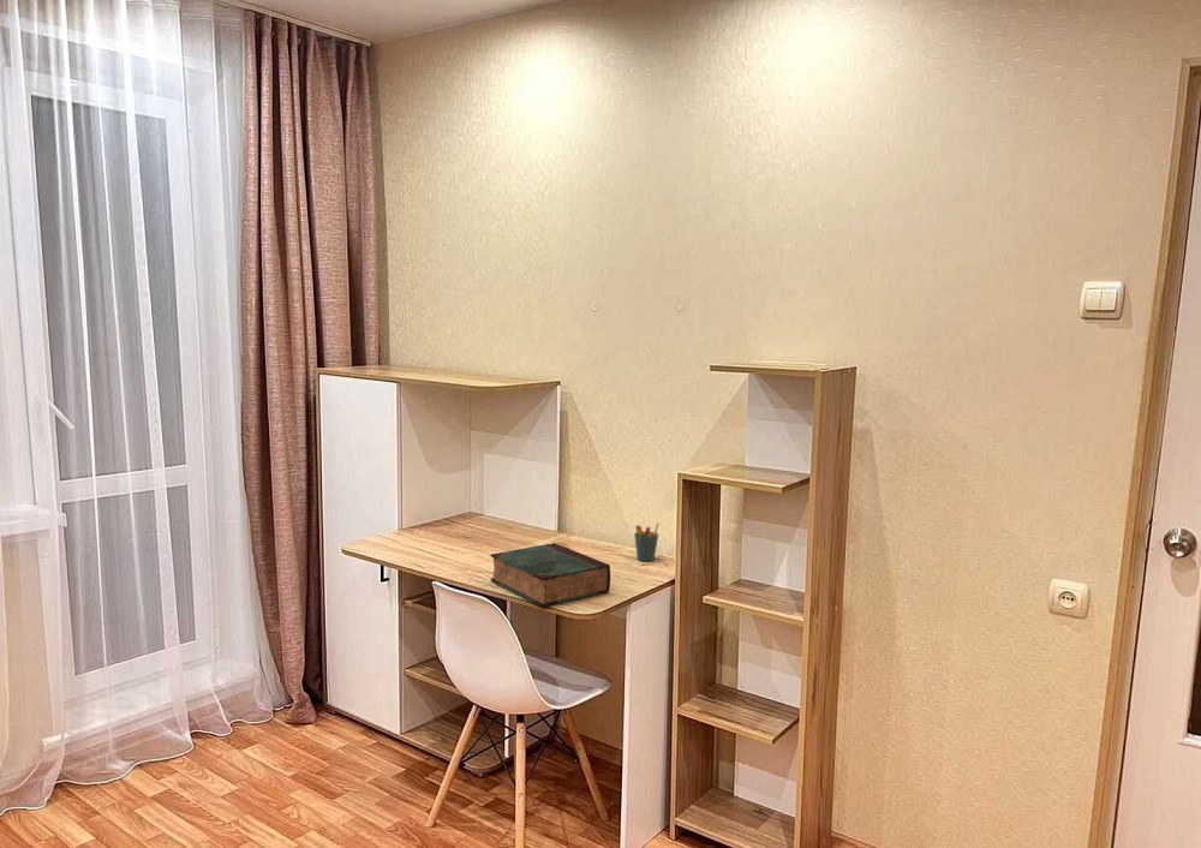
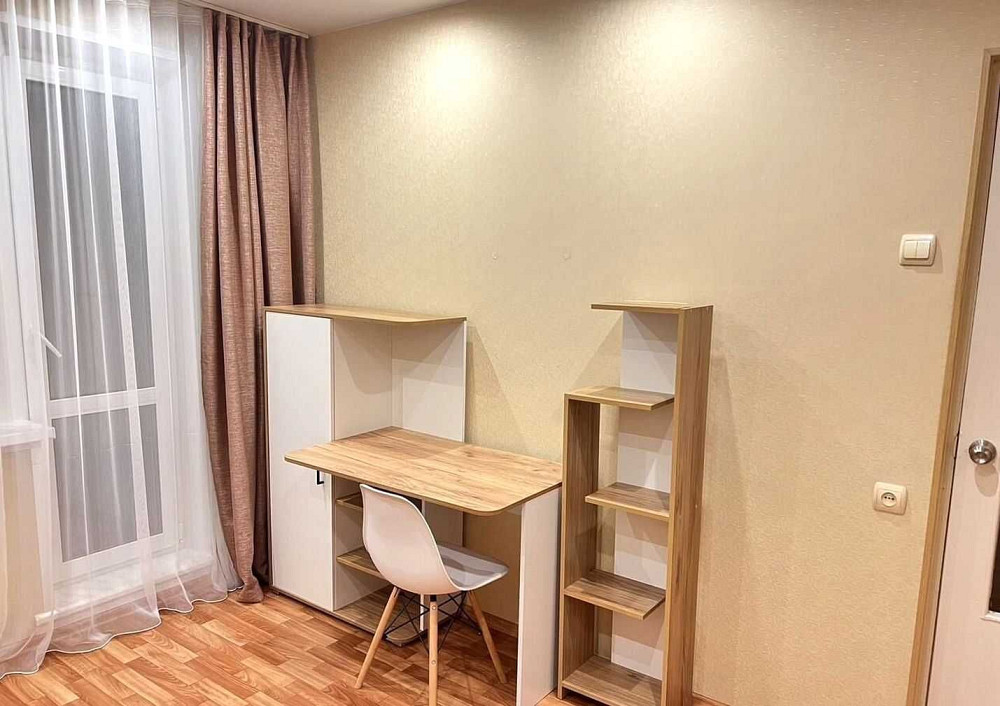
- book [489,542,611,608]
- pen holder [633,521,661,562]
